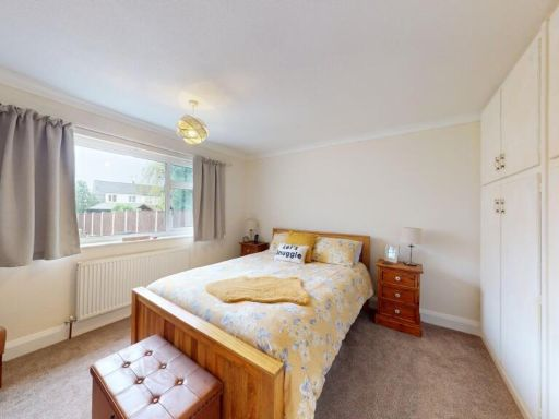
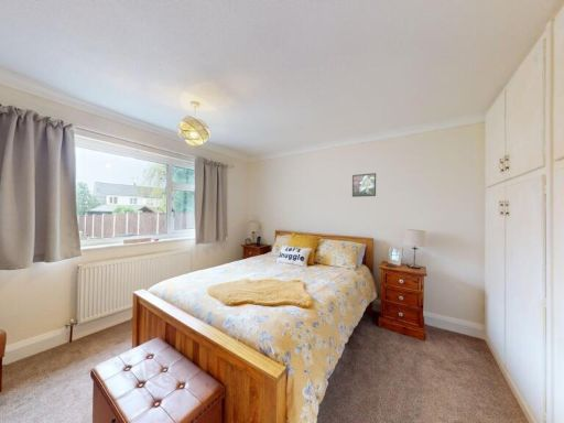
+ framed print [351,172,377,198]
